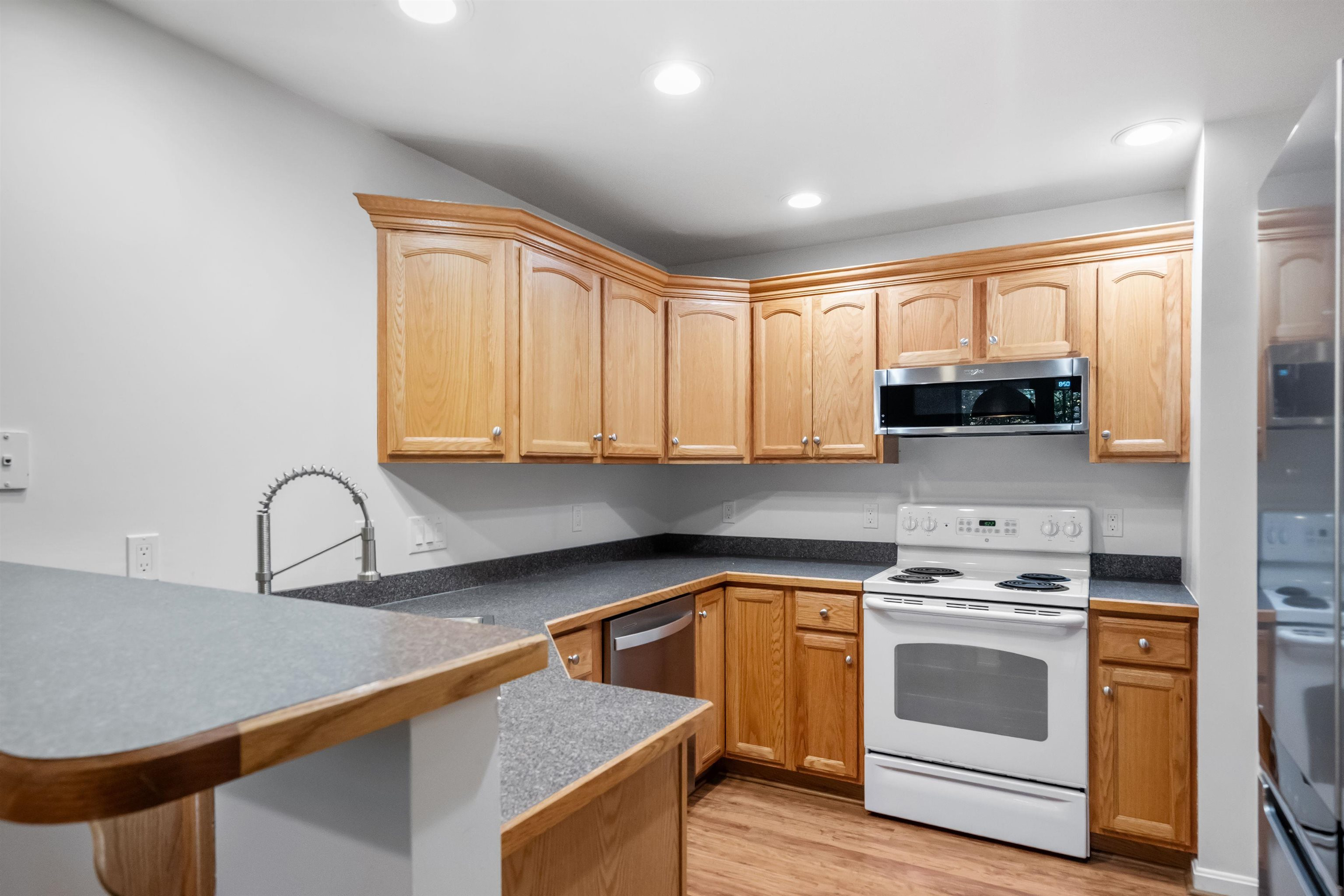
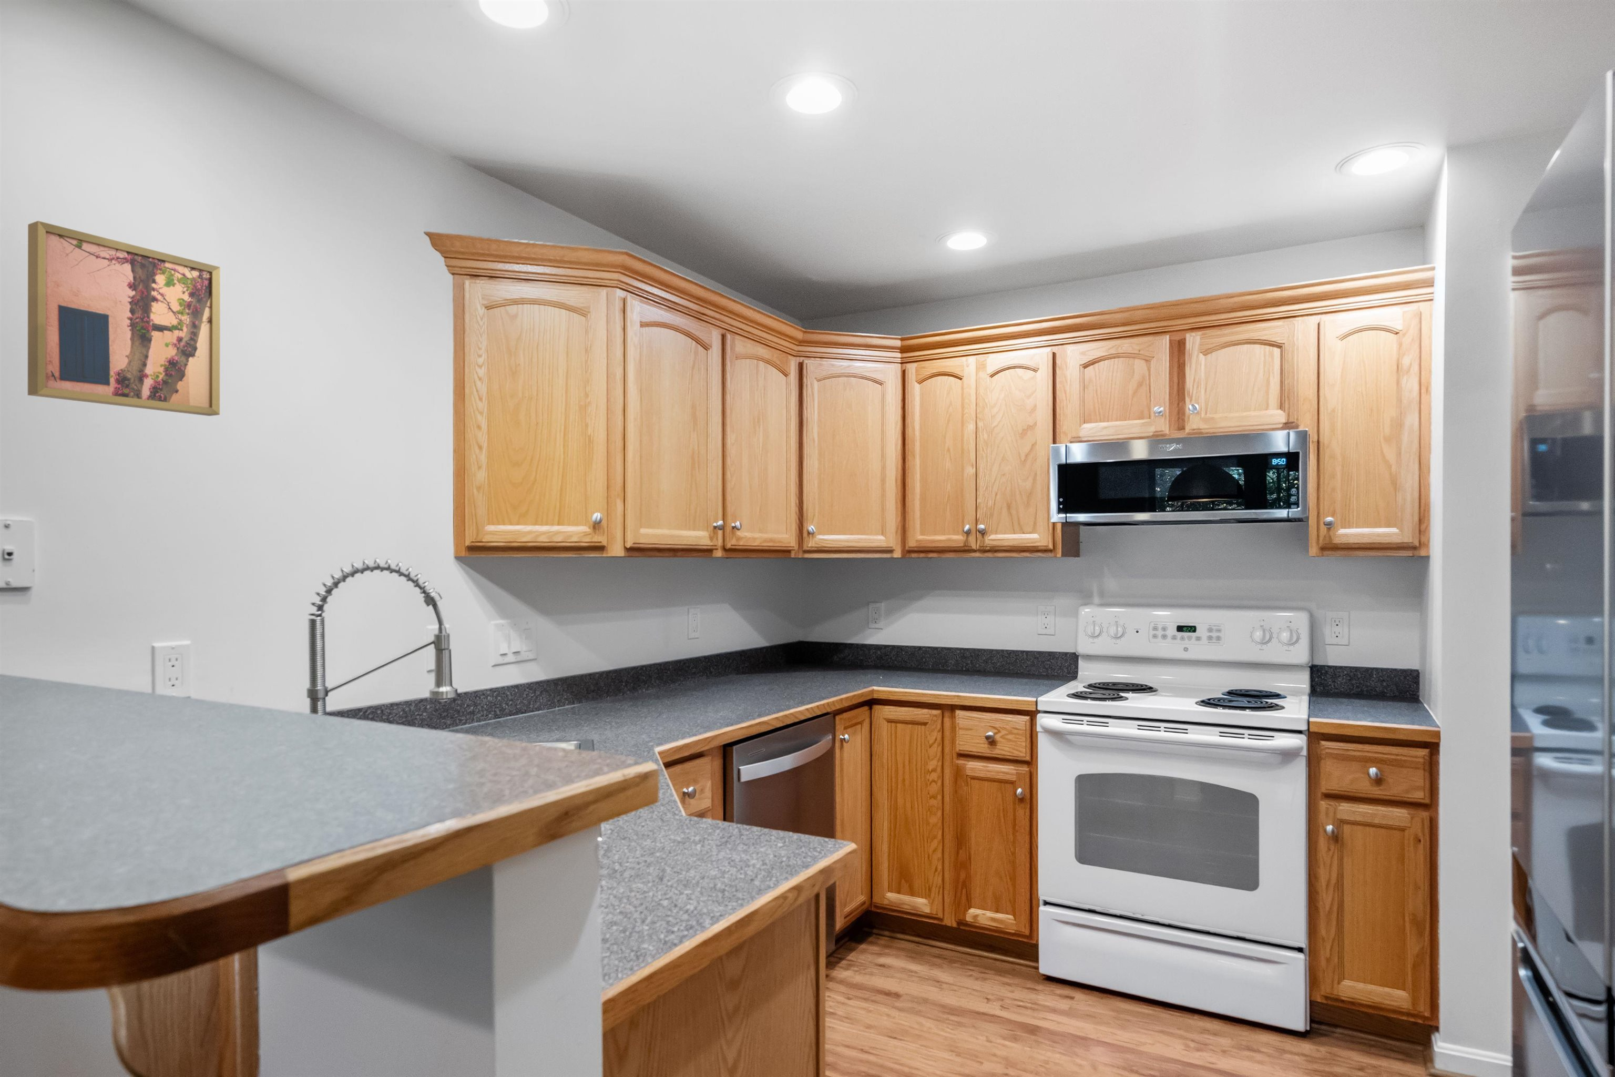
+ wall art [28,220,221,416]
